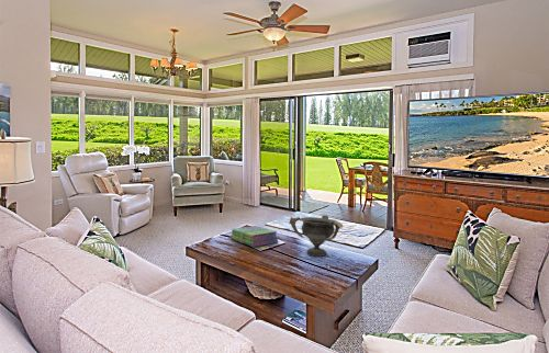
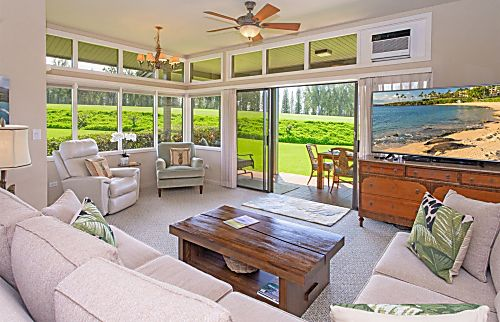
- decorative bowl [288,214,344,257]
- stack of books [229,225,280,248]
